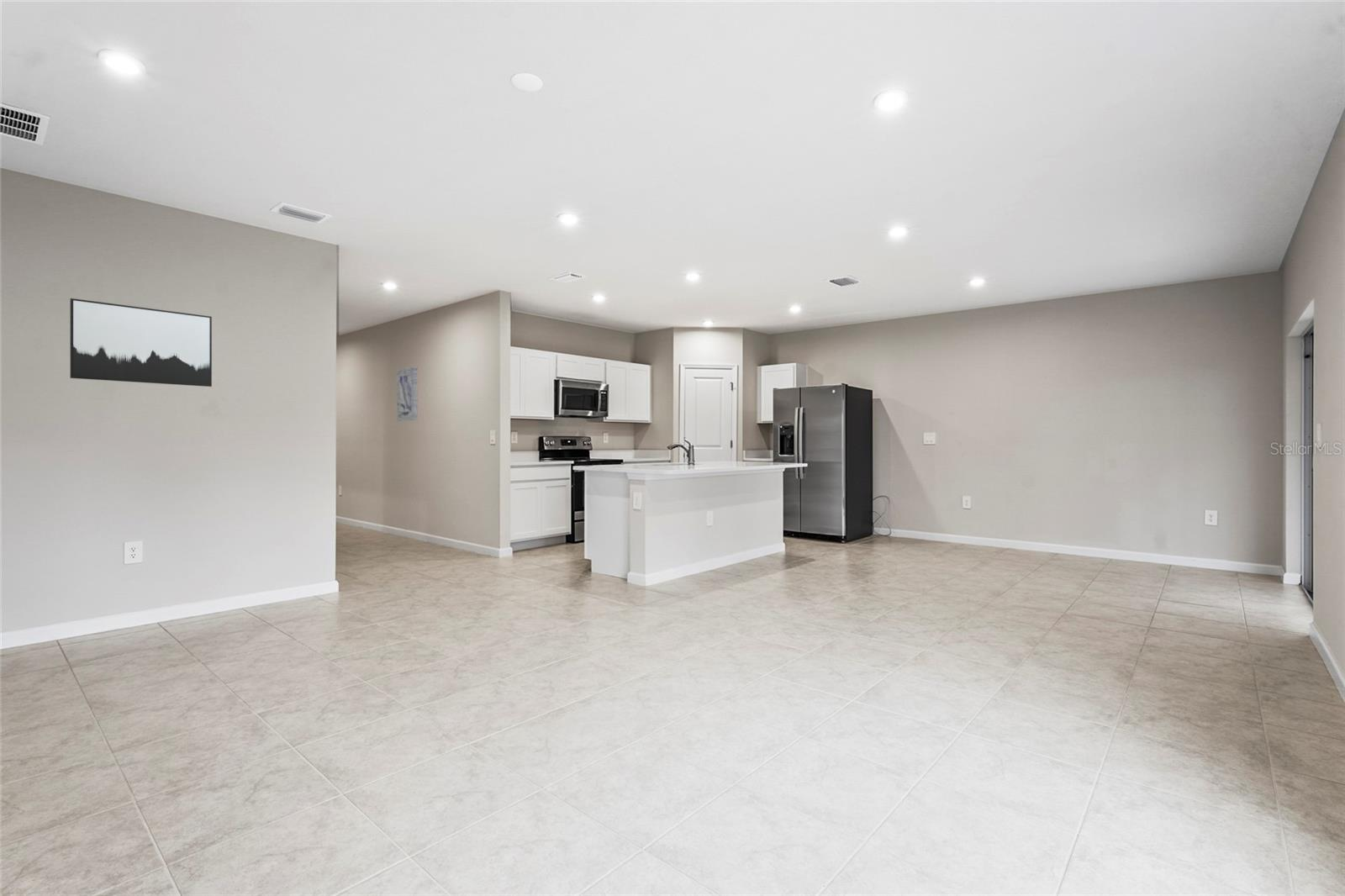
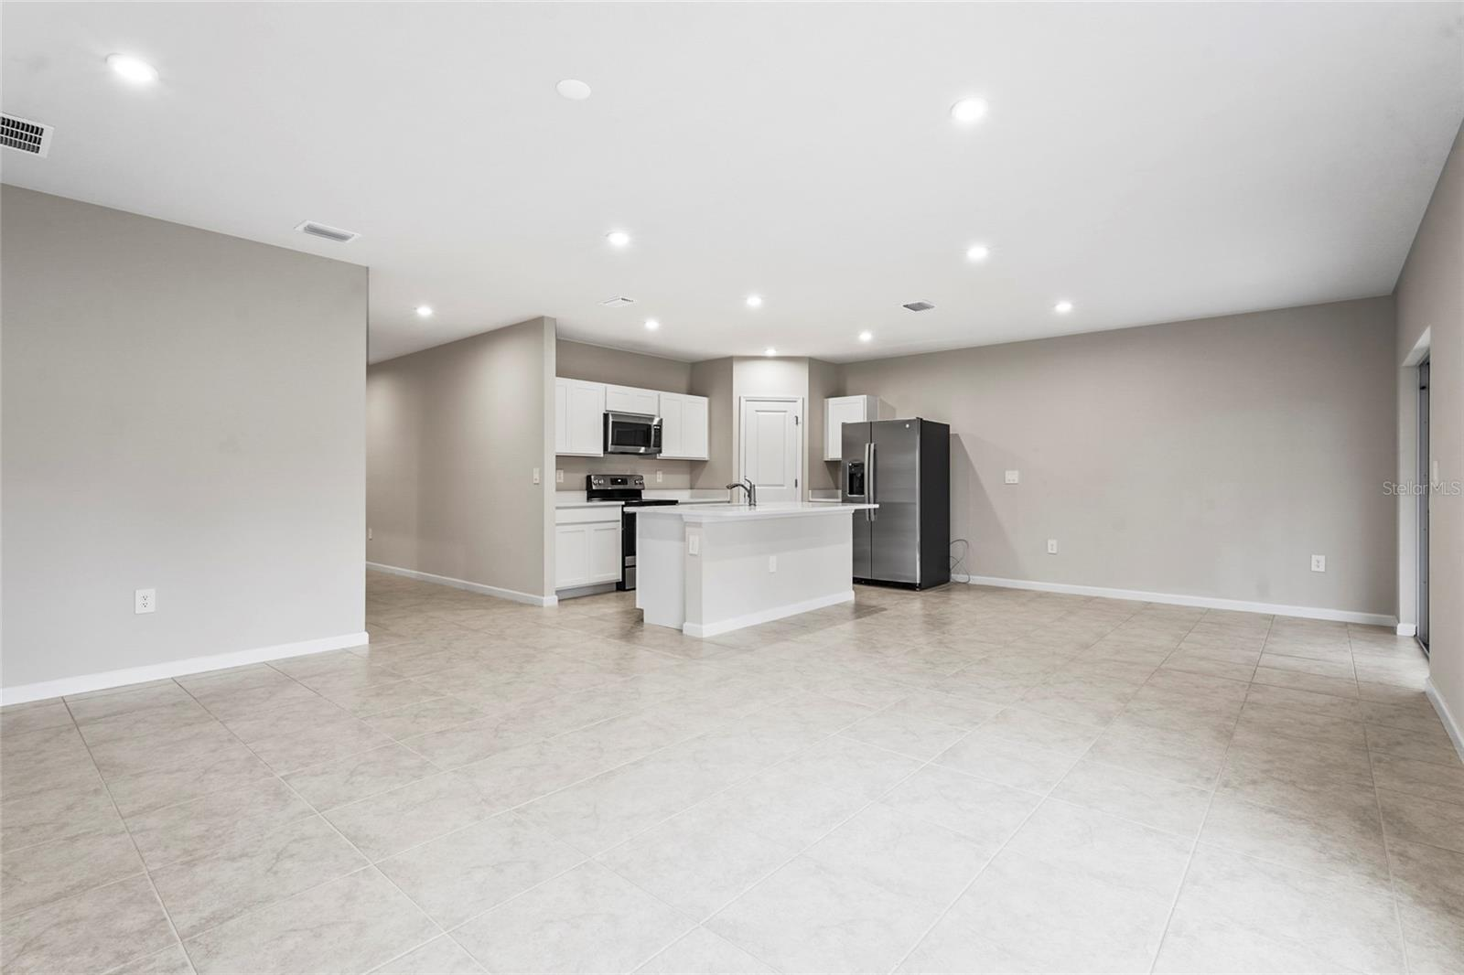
- wall art [396,366,419,422]
- wall art [69,298,213,387]
